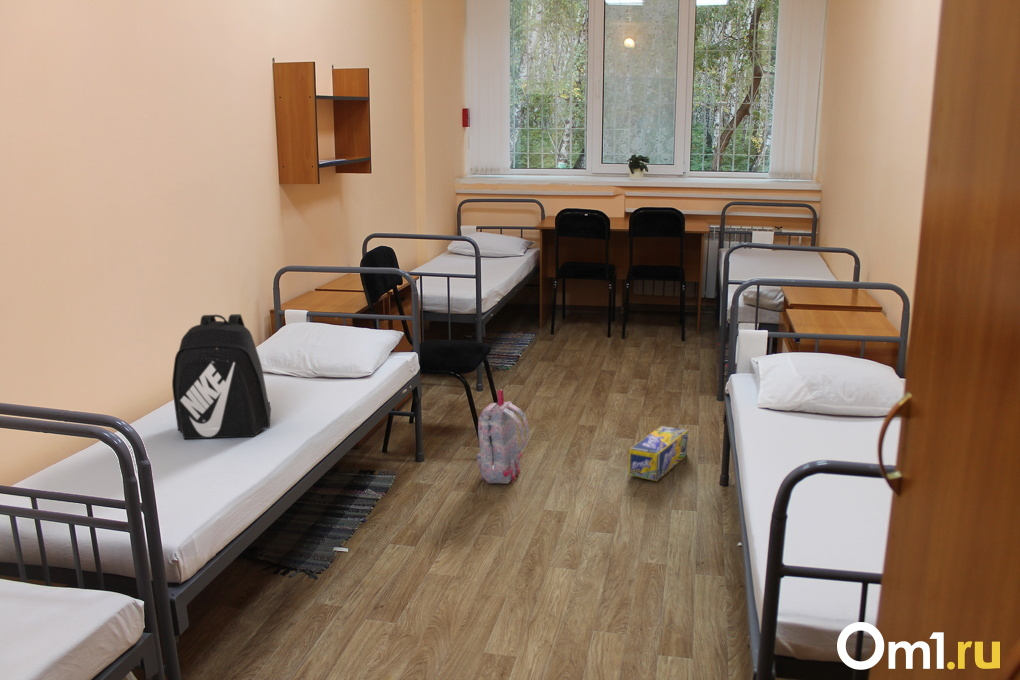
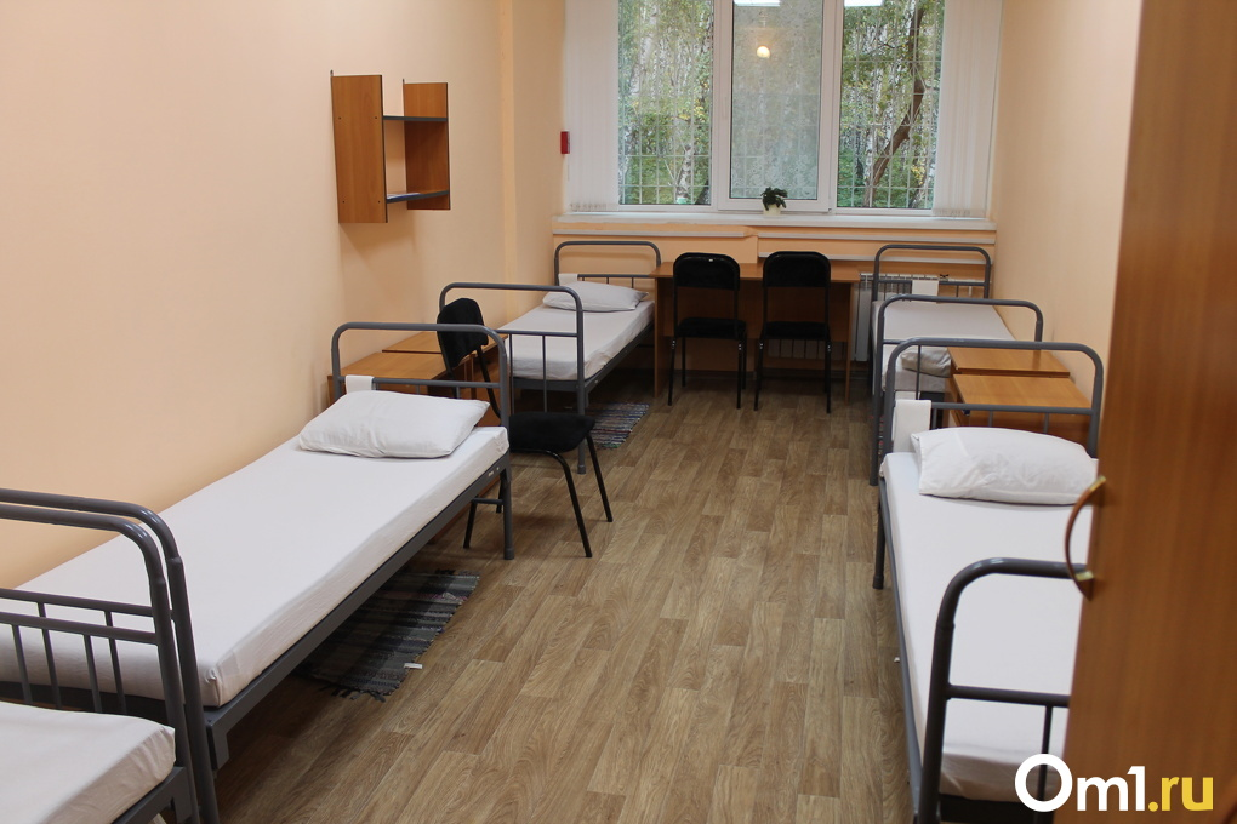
- backpack [476,388,530,485]
- backpack [171,313,272,440]
- box [627,425,689,482]
